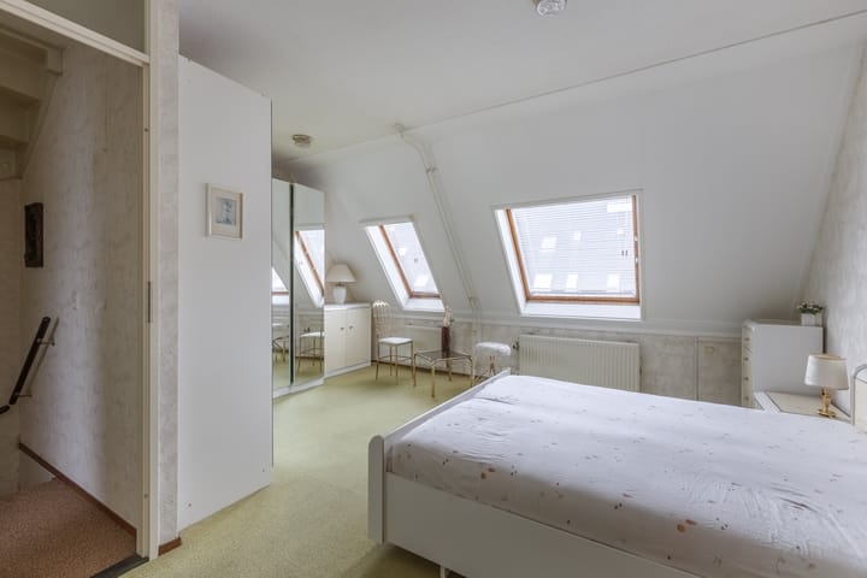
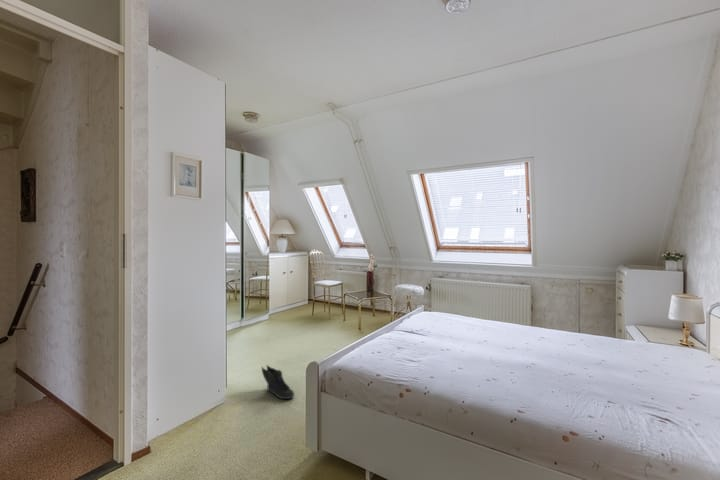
+ sneaker [261,364,295,400]
